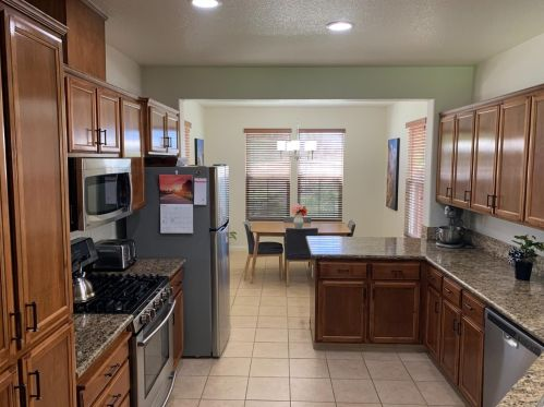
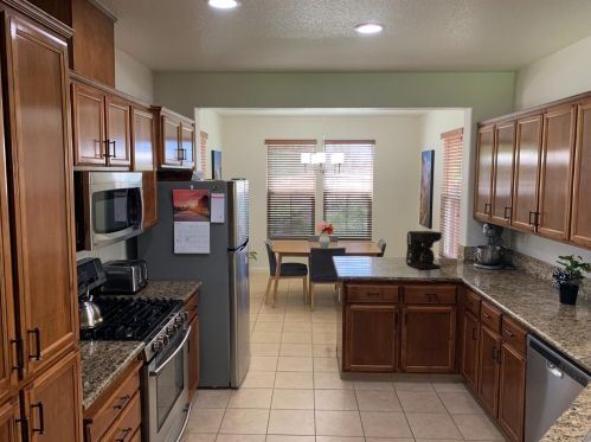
+ coffee maker [405,230,443,270]
